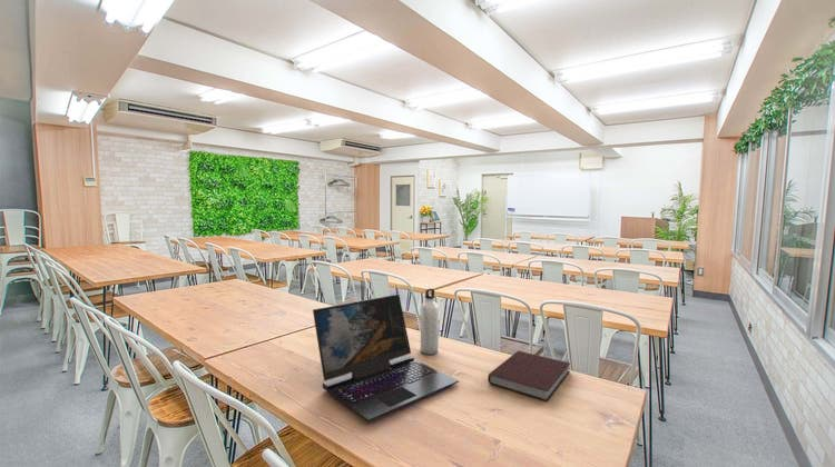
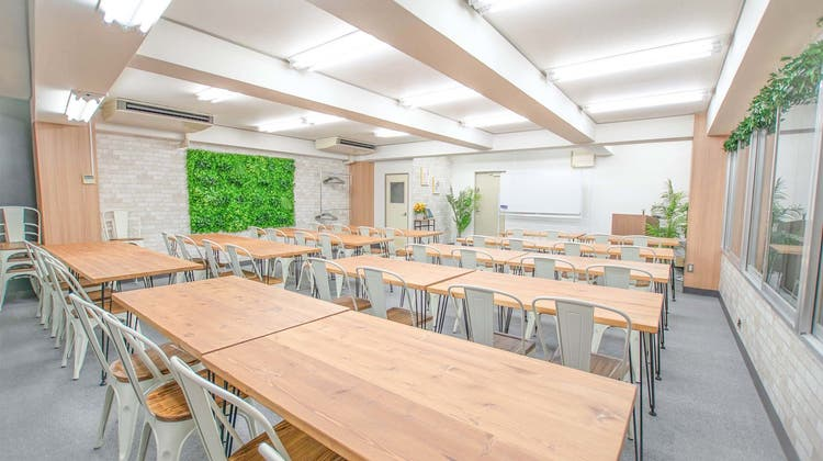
- laptop [312,294,460,423]
- notebook [488,349,571,401]
- water bottle [420,287,440,356]
